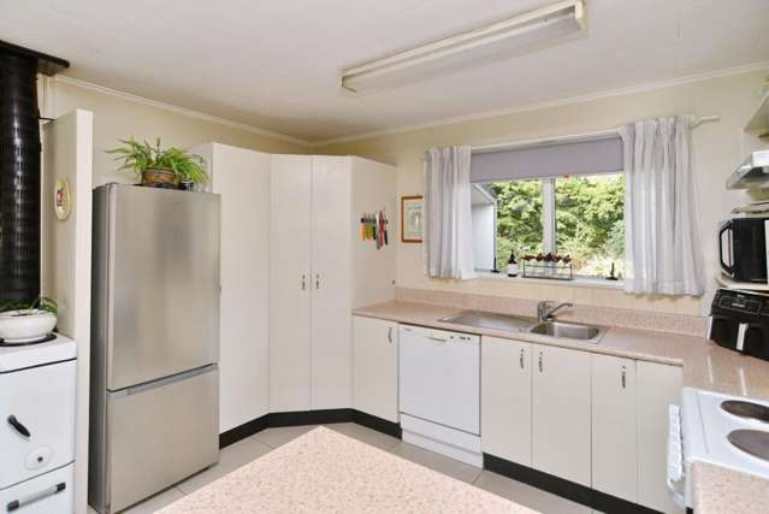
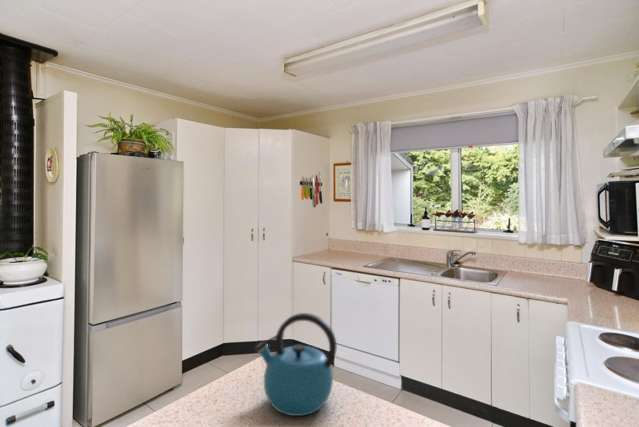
+ kettle [254,312,338,417]
